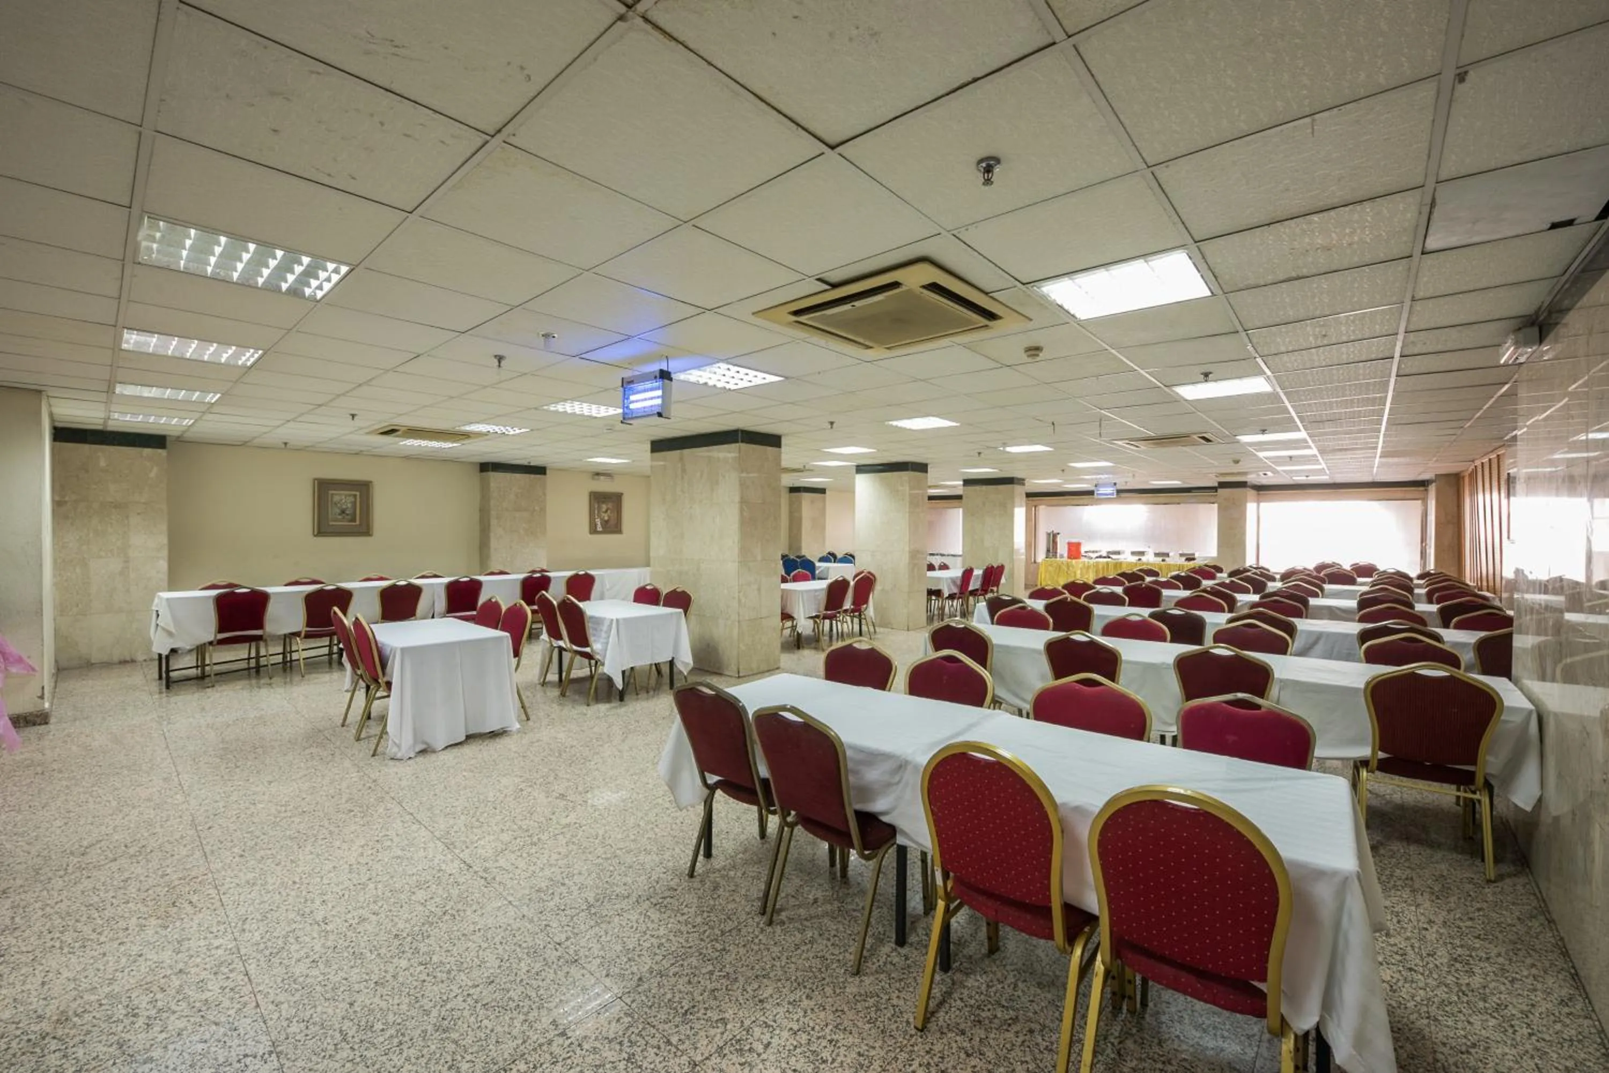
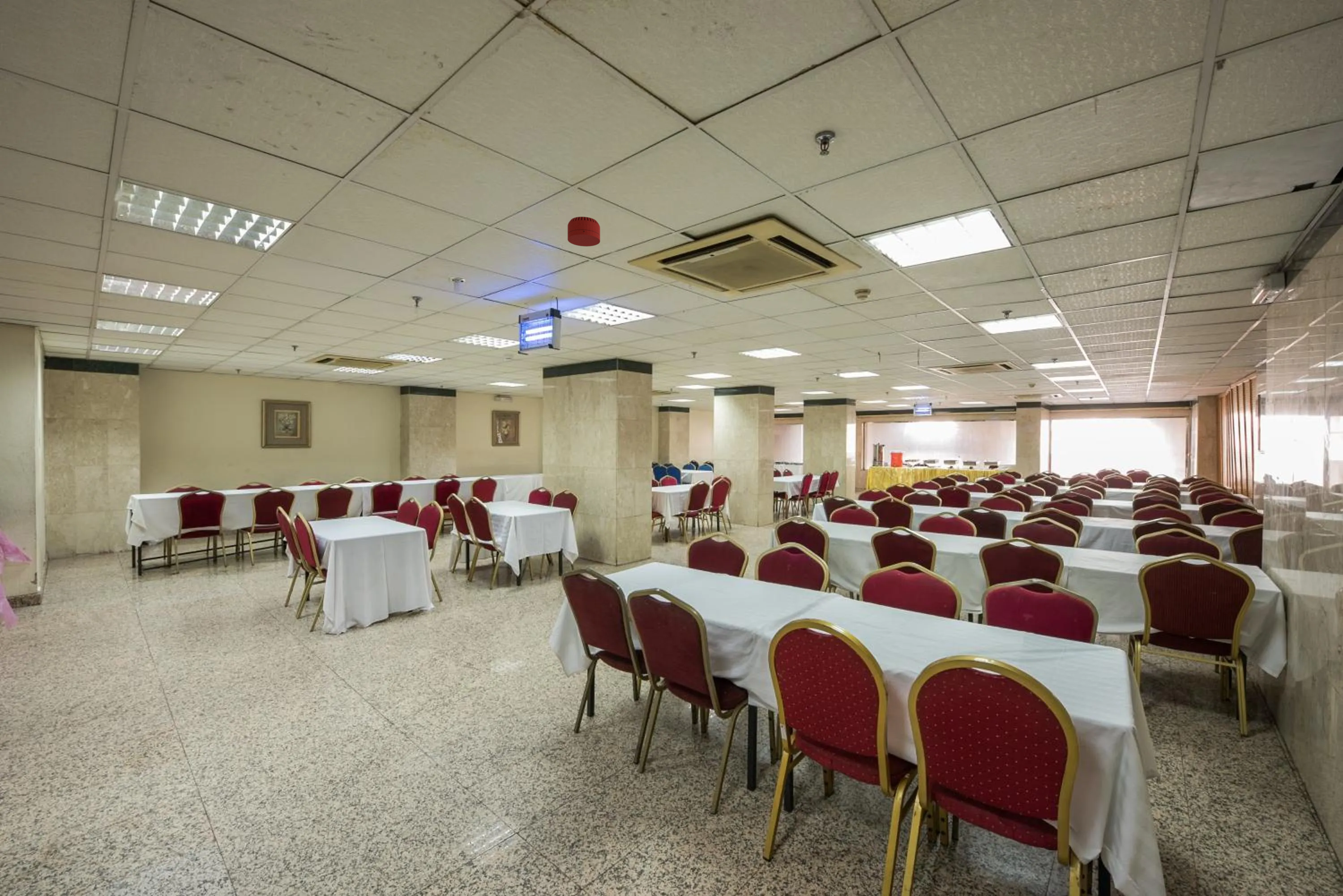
+ smoke detector [567,216,601,247]
